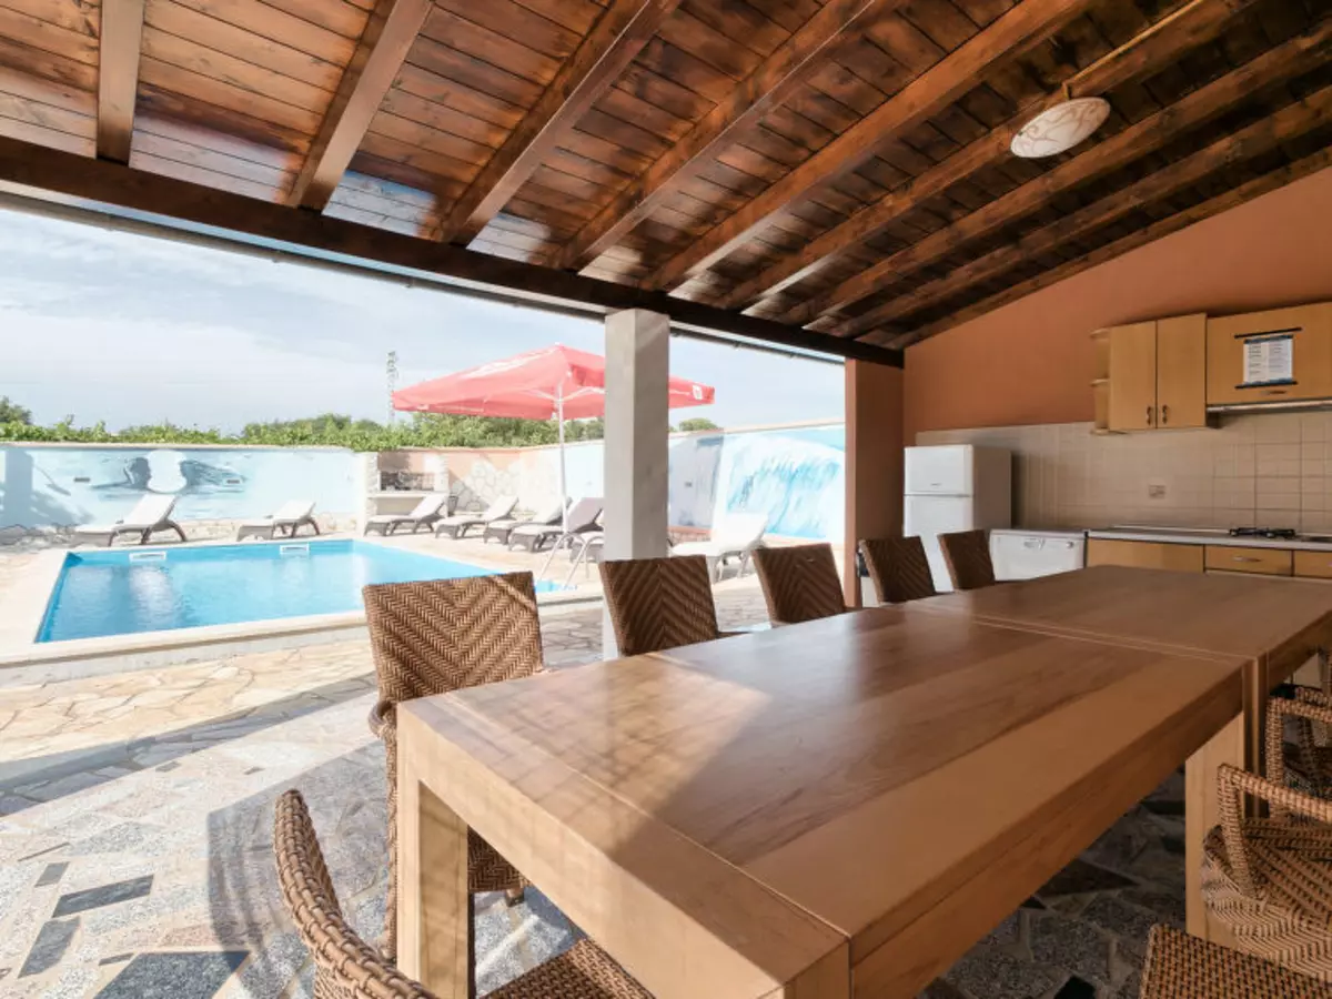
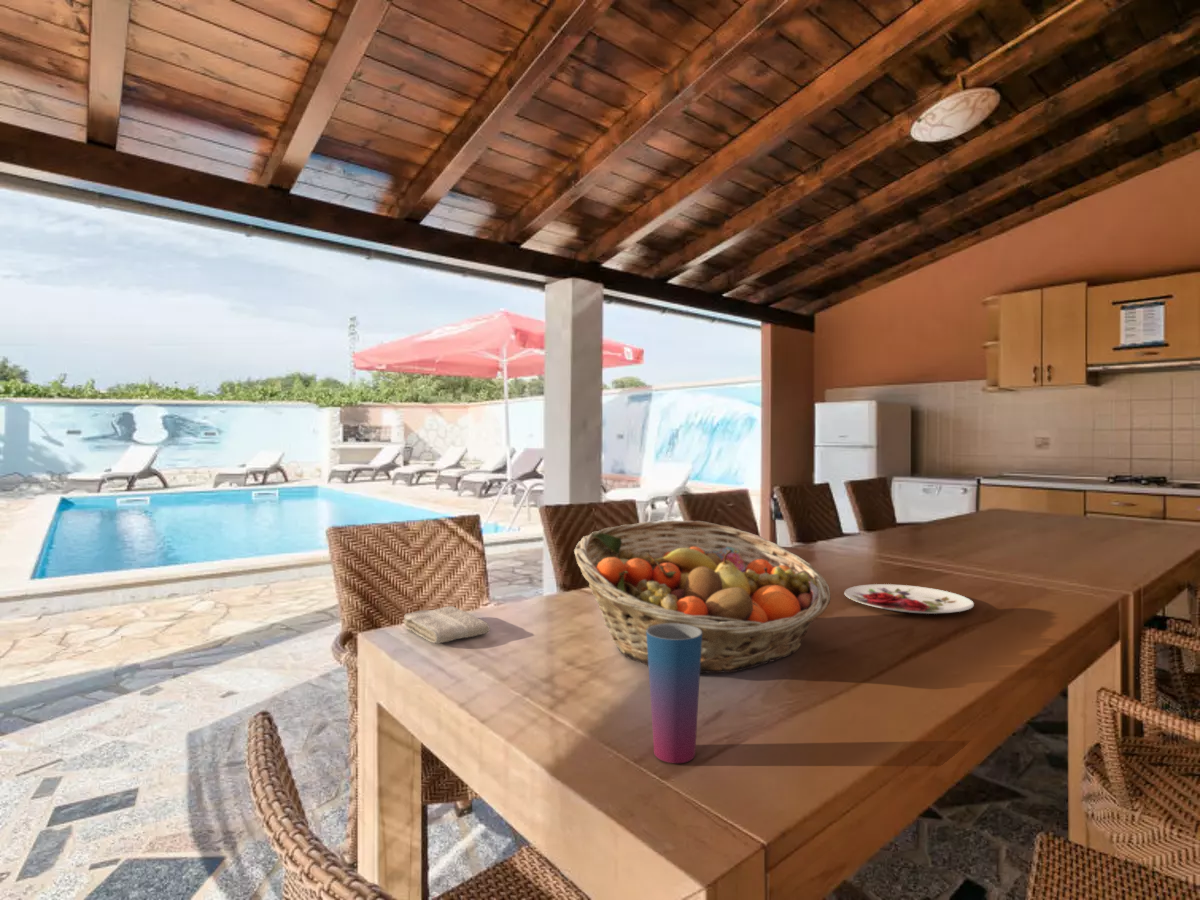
+ cup [646,623,702,764]
+ fruit basket [573,519,832,674]
+ washcloth [402,605,491,644]
+ plate [843,583,975,615]
